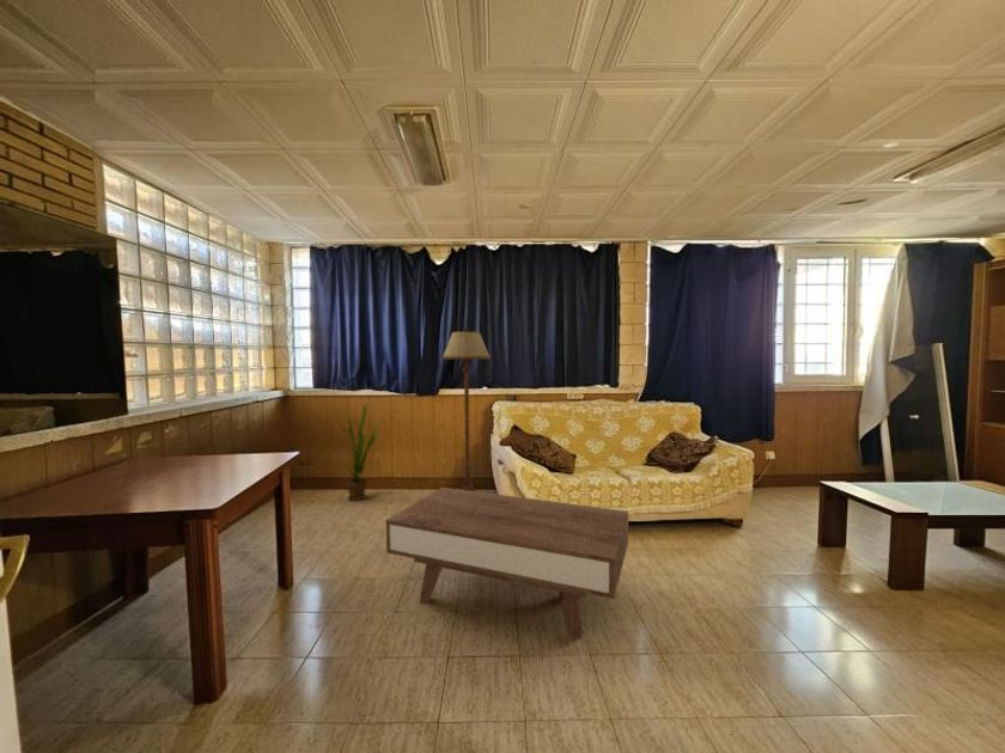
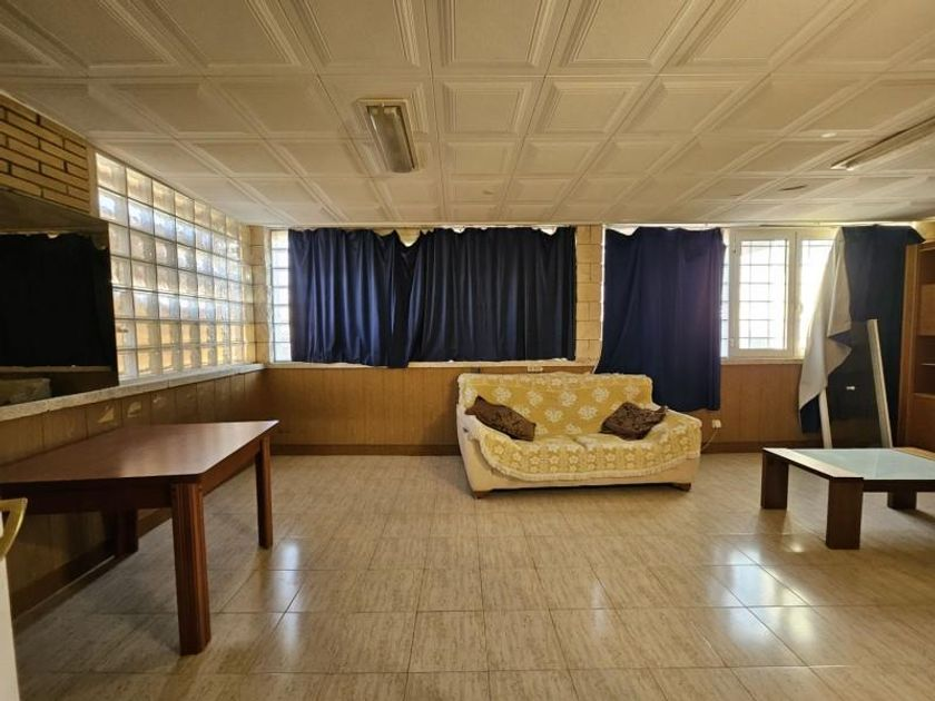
- floor lamp [440,326,492,491]
- coffee table [385,486,629,642]
- house plant [331,402,384,502]
